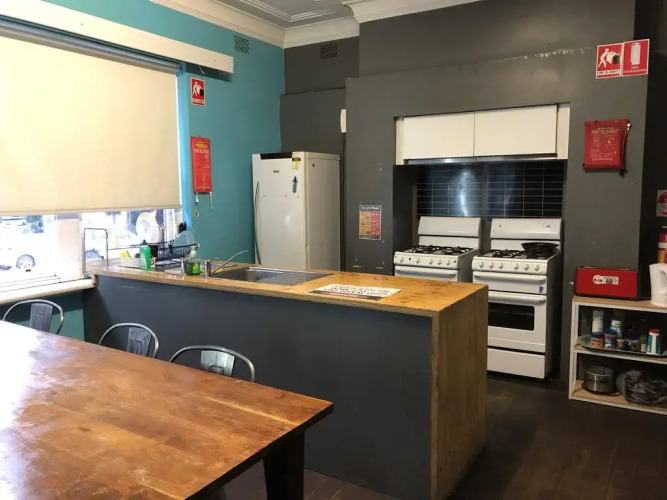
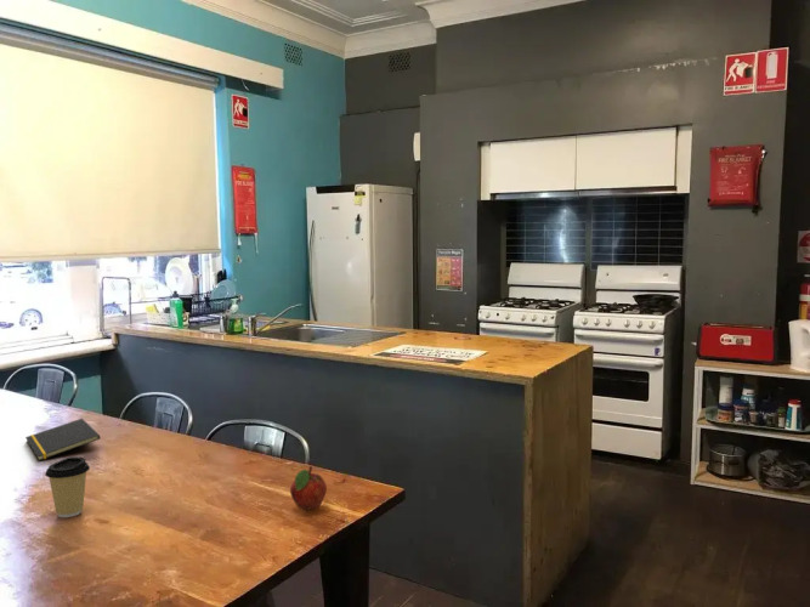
+ fruit [289,465,328,511]
+ notepad [24,418,102,461]
+ coffee cup [44,456,91,518]
